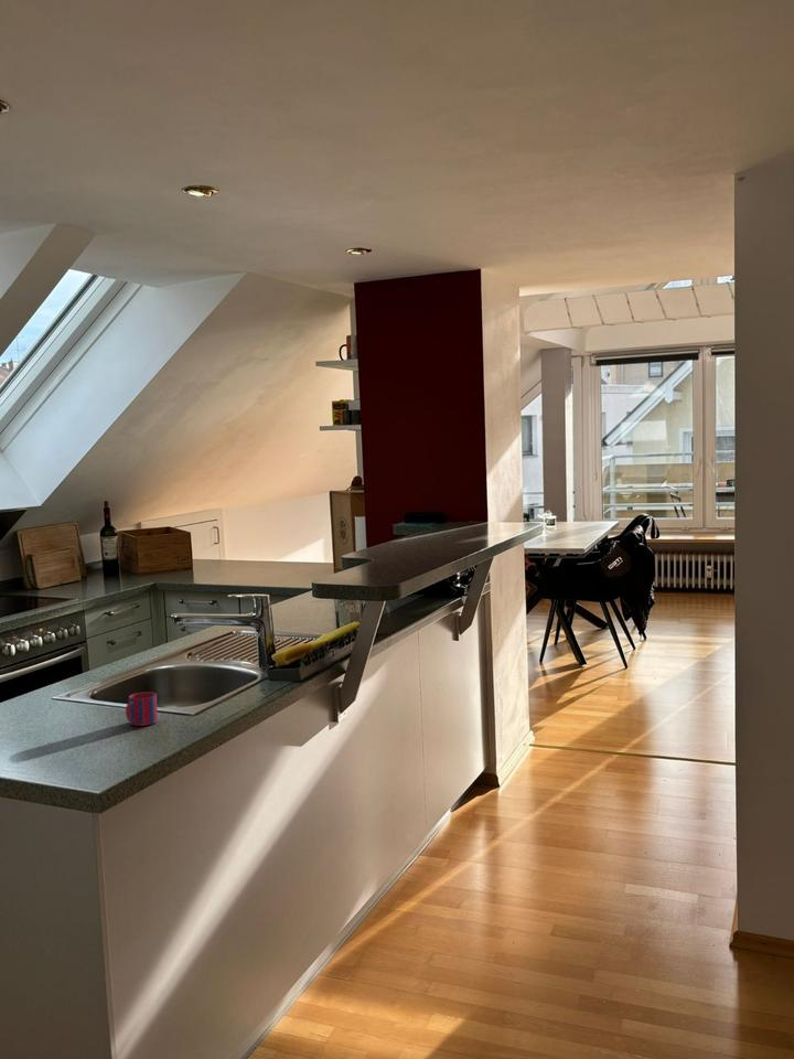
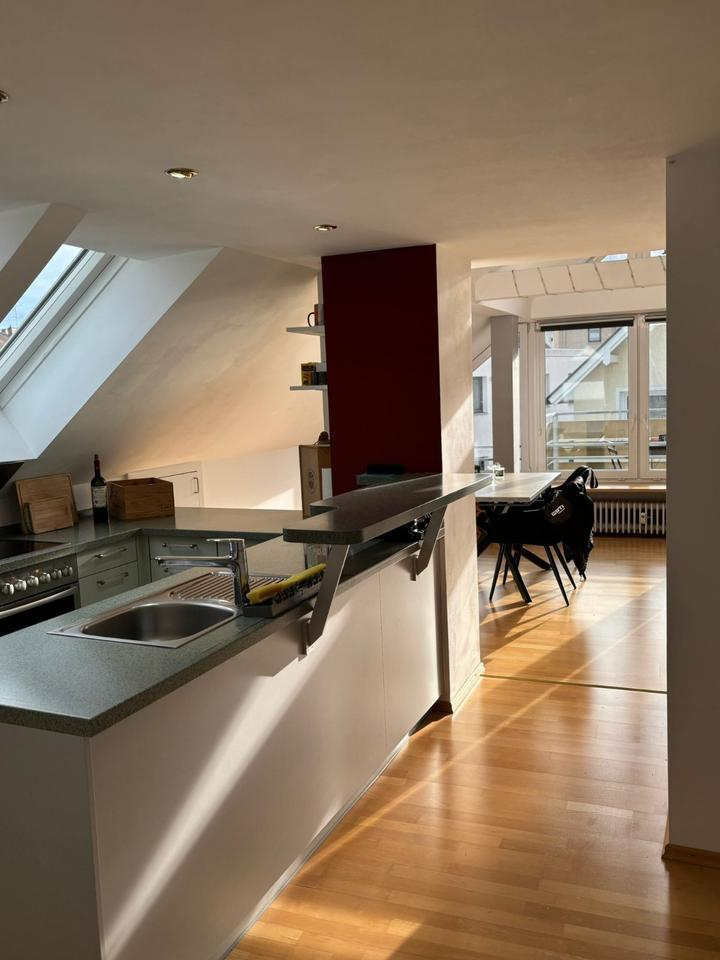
- mug [125,691,159,727]
